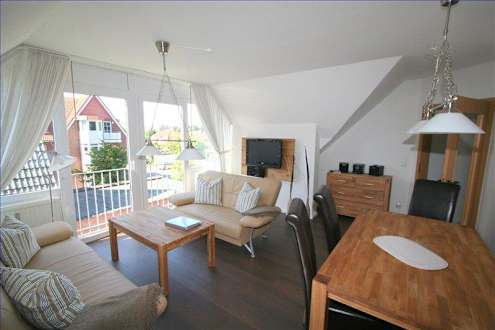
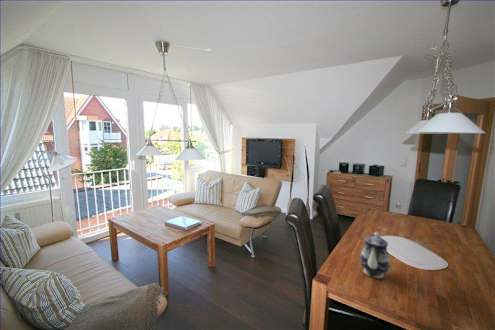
+ teapot [359,231,391,279]
